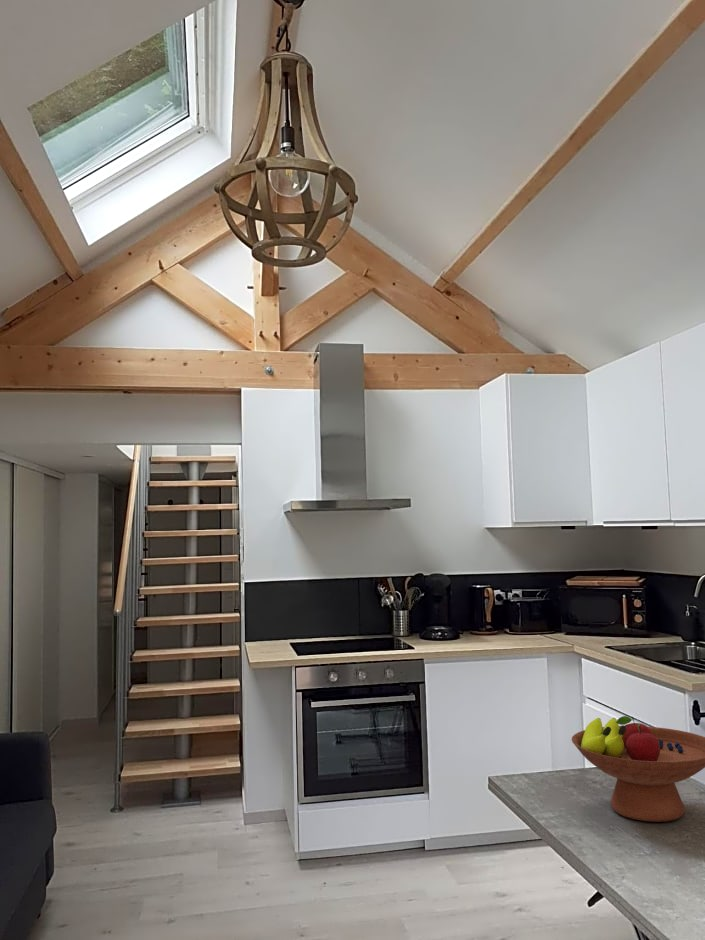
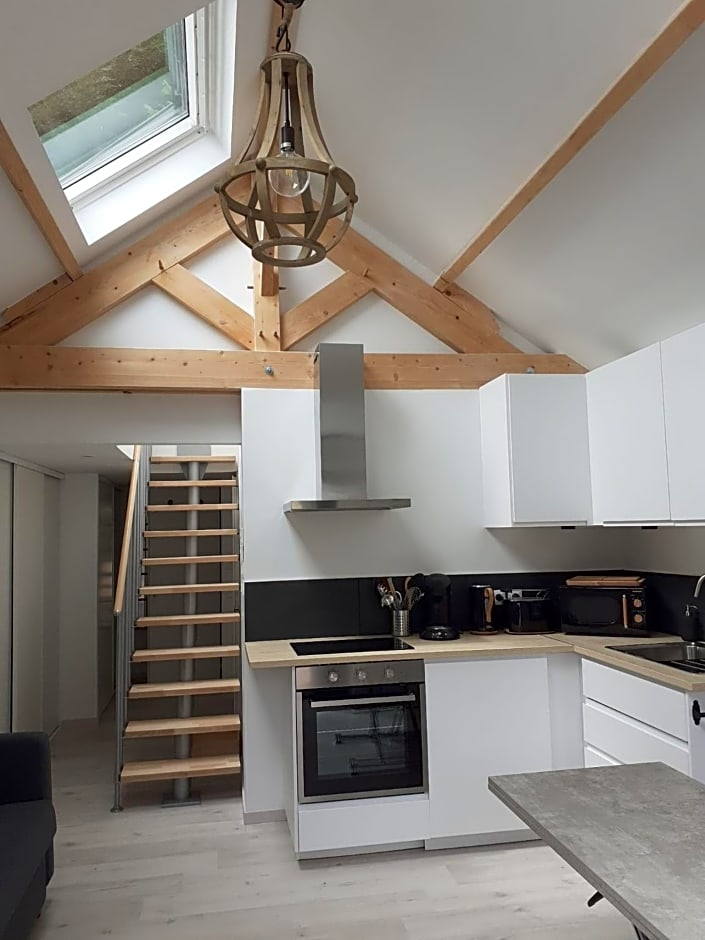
- fruit bowl [571,715,705,823]
